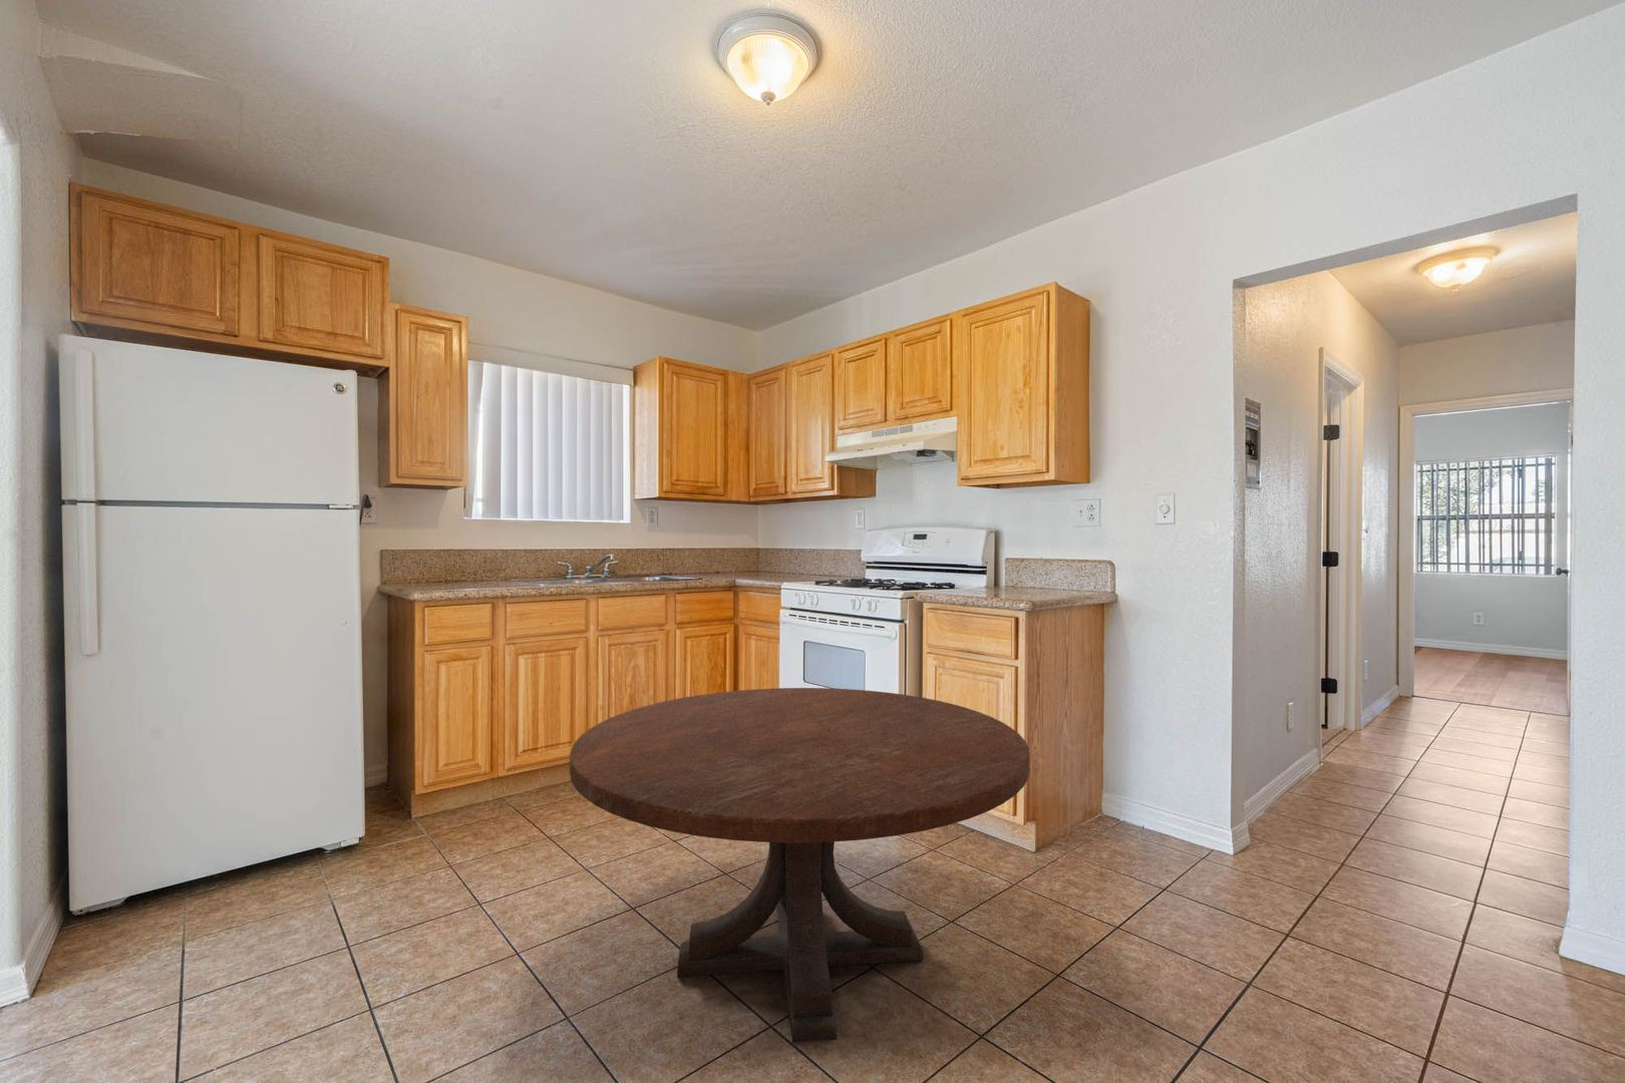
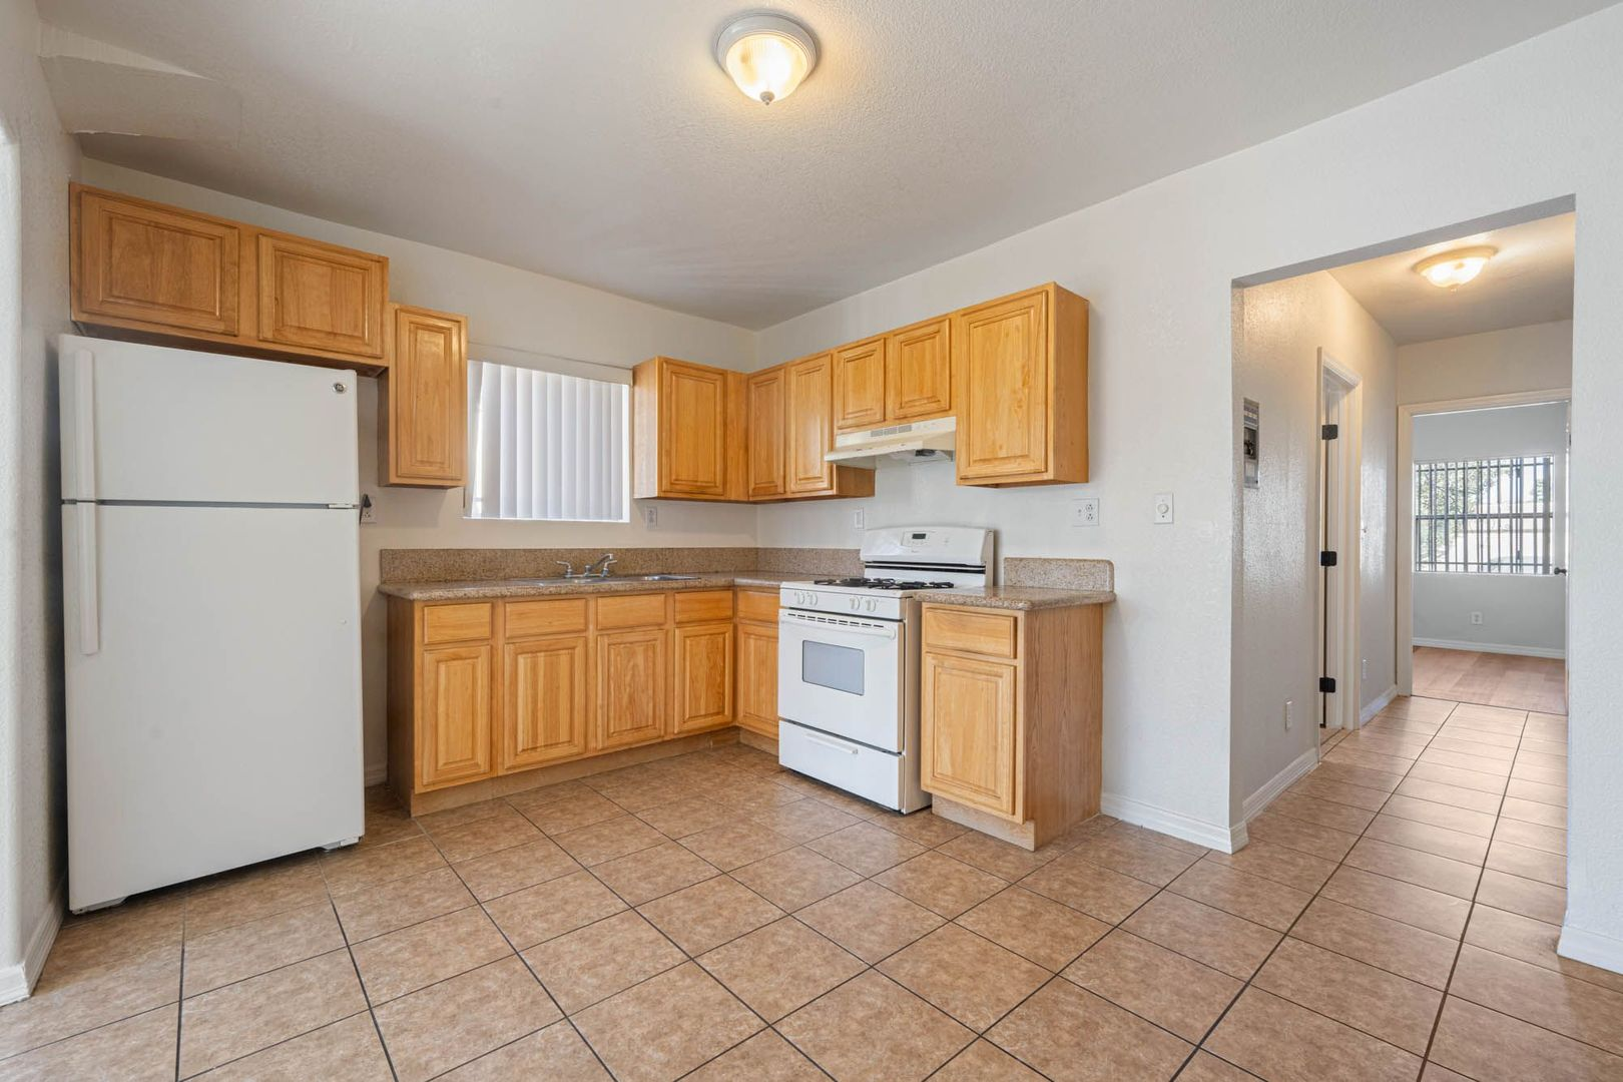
- round table [568,687,1031,1044]
